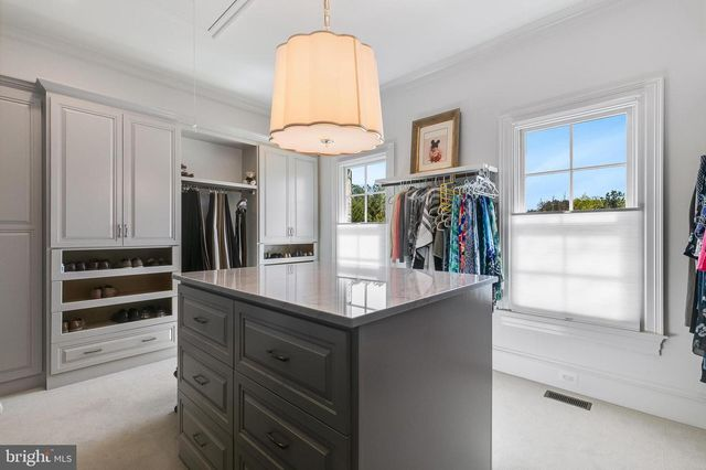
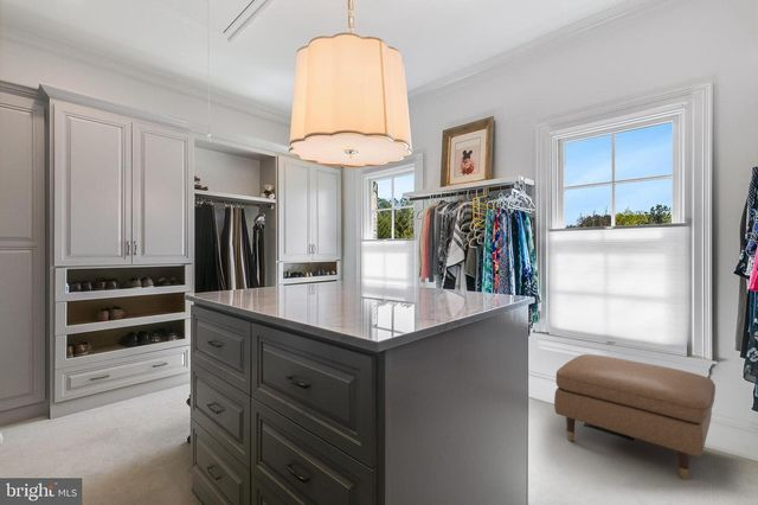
+ ottoman [553,353,717,480]
